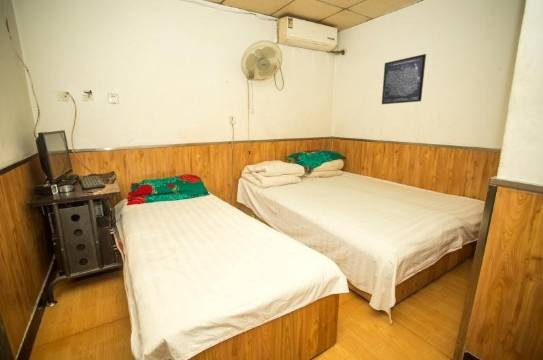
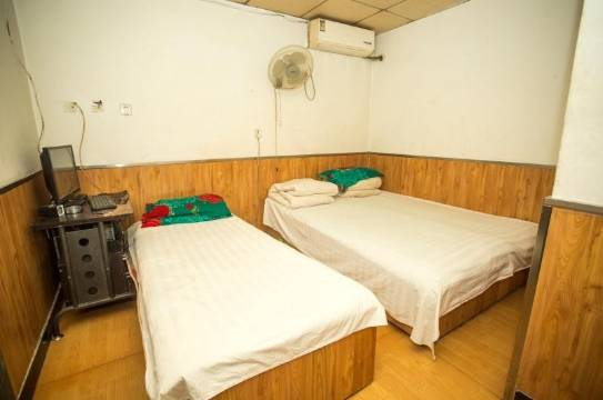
- wall art [381,53,427,105]
